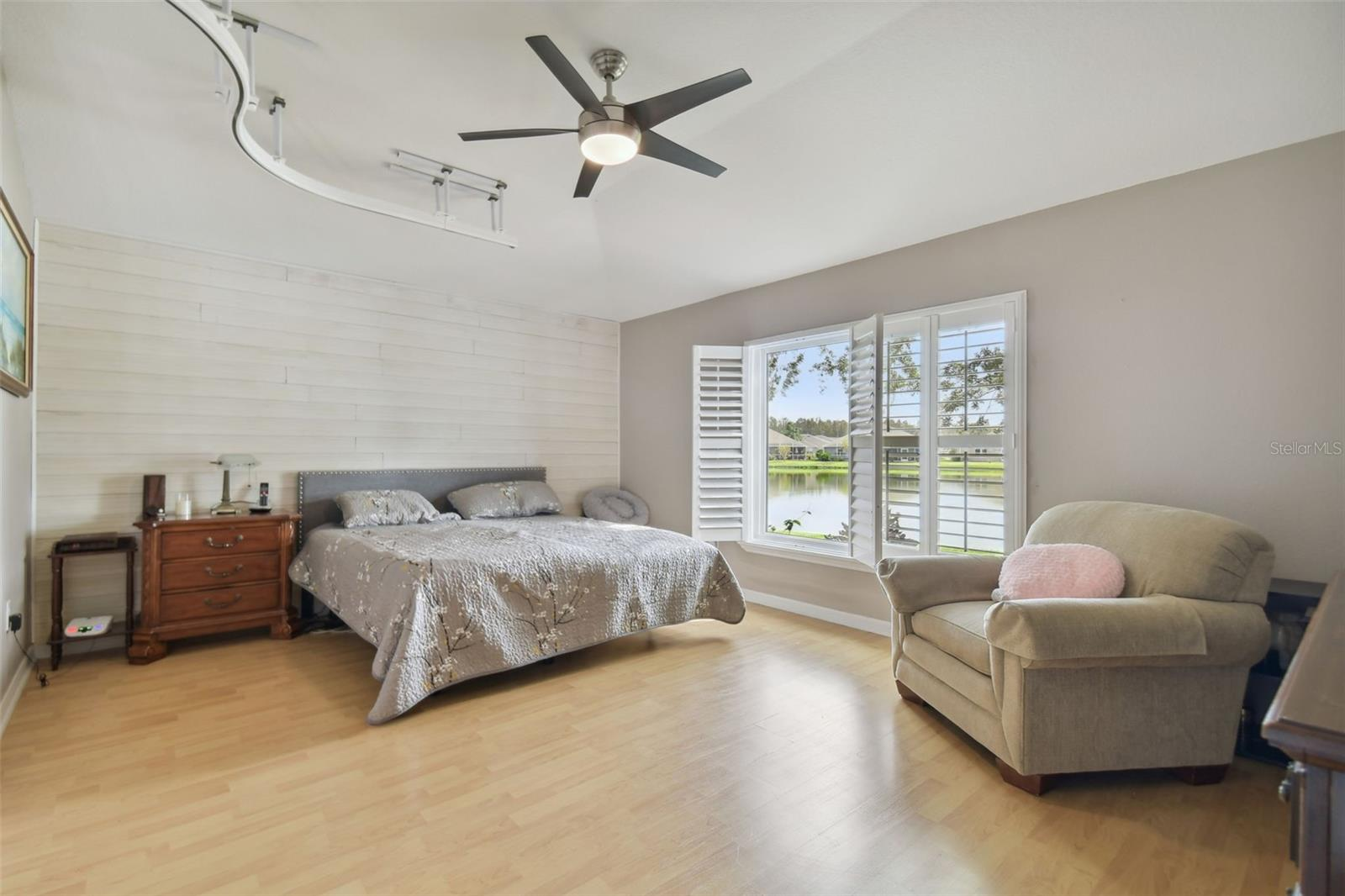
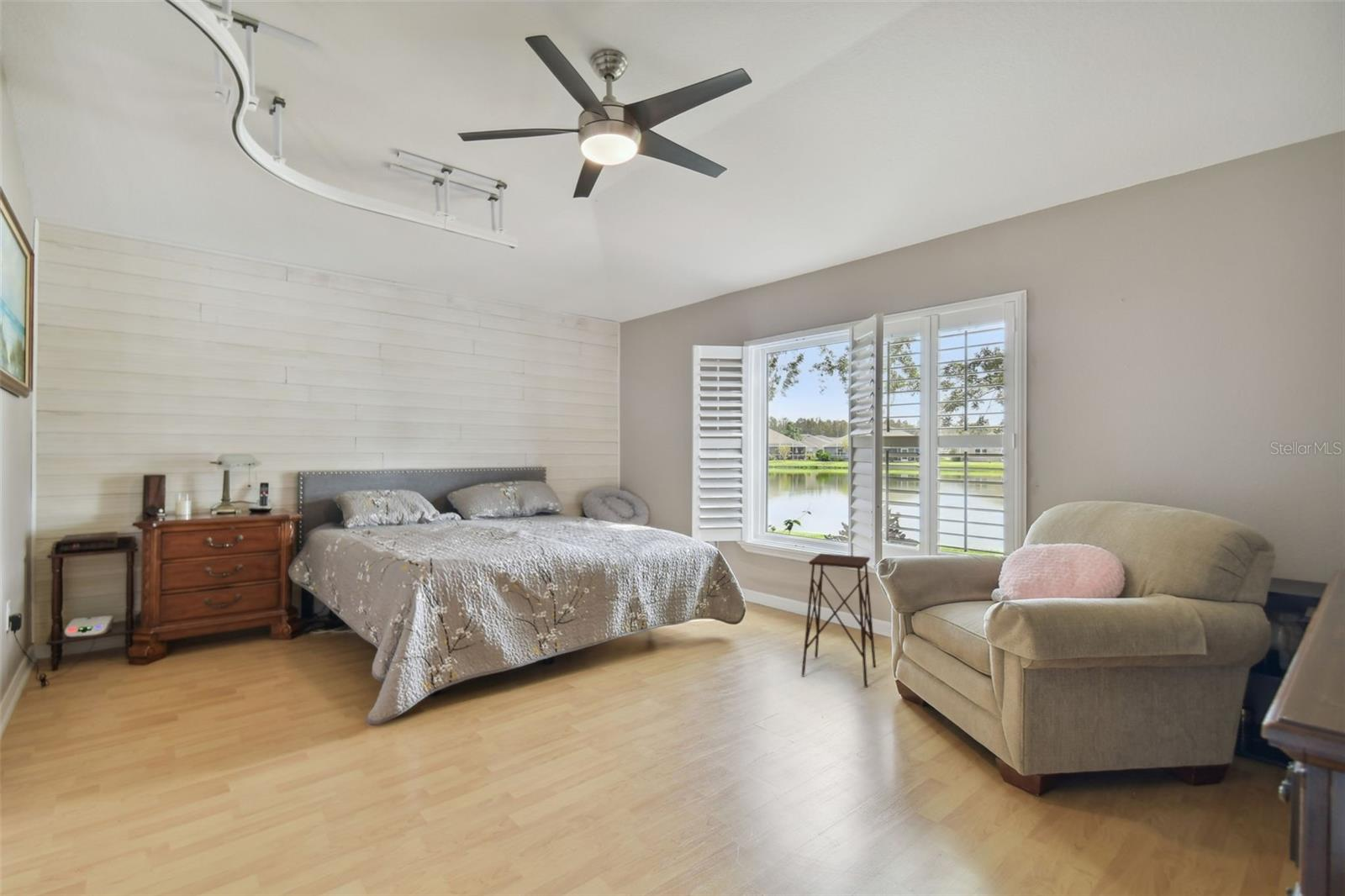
+ side table [800,552,877,688]
